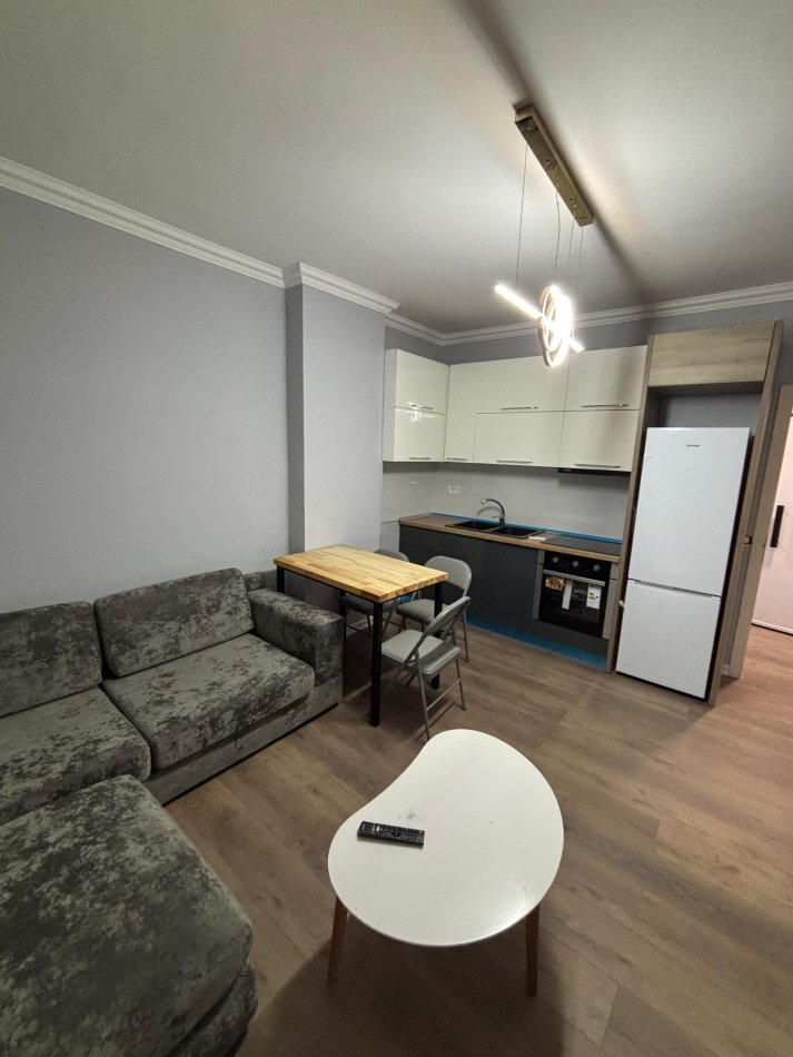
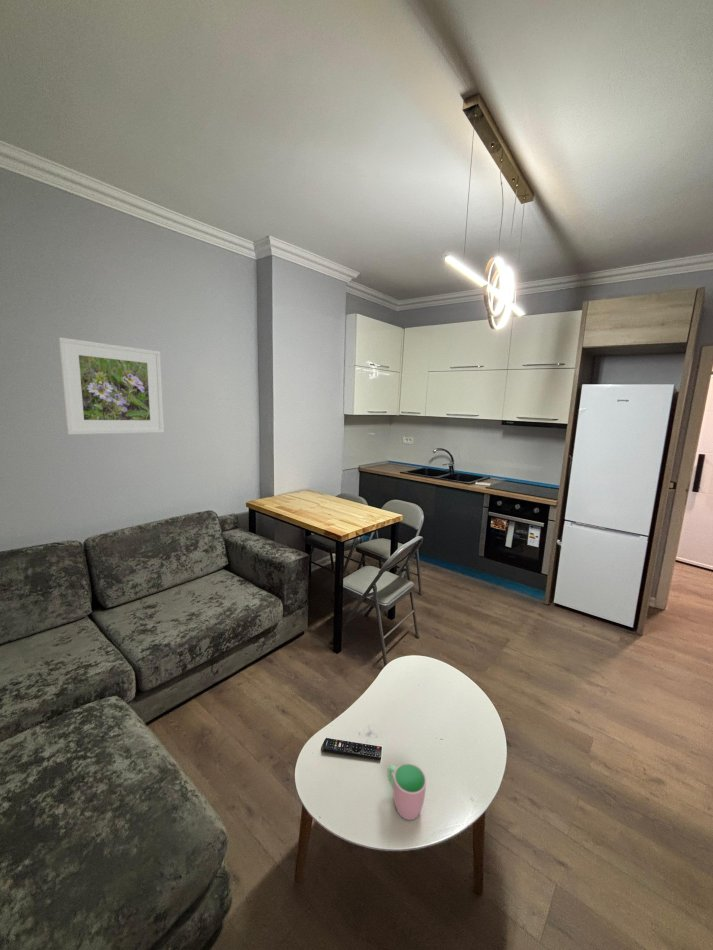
+ cup [386,762,427,821]
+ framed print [58,336,165,435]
